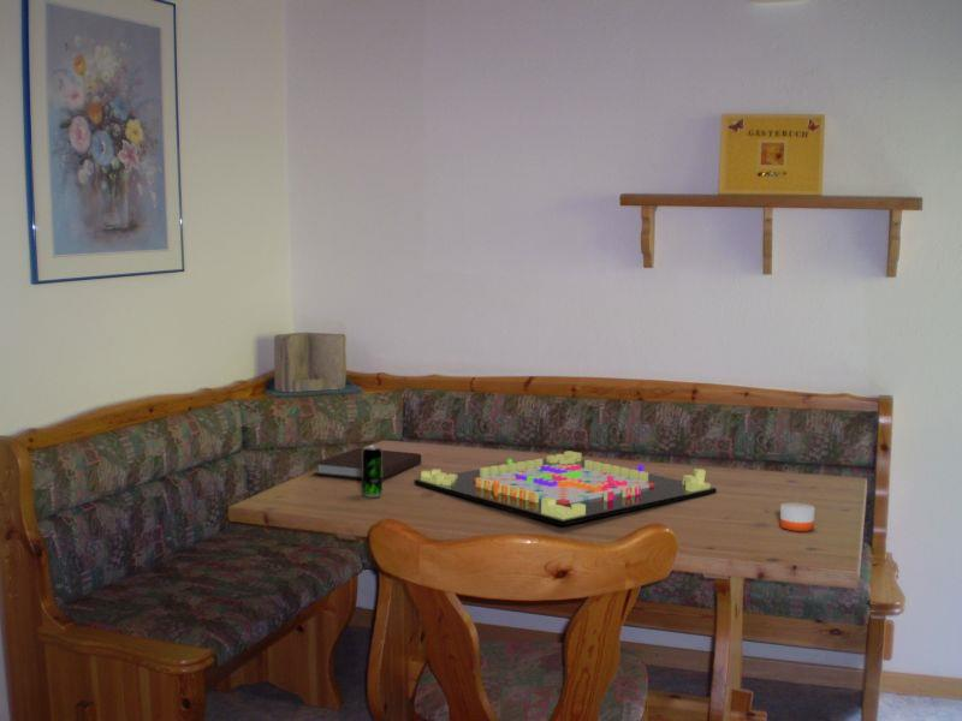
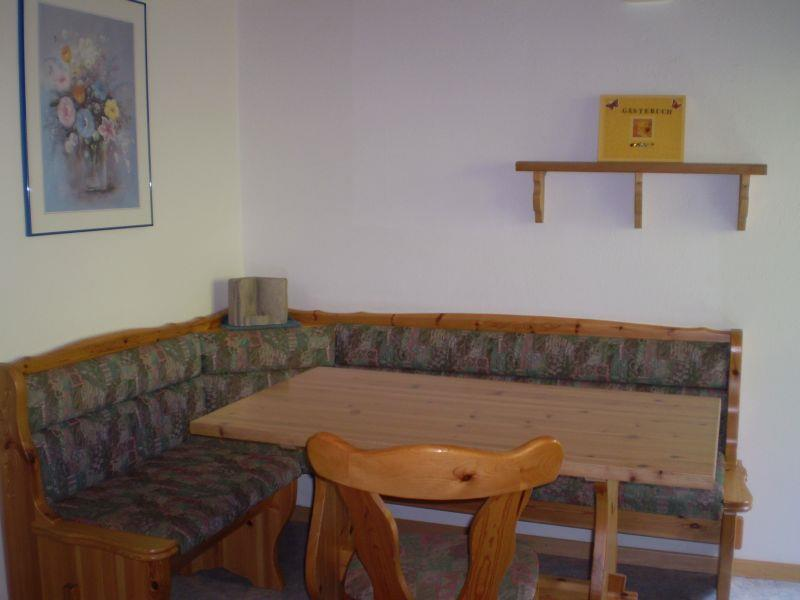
- candle [779,491,815,532]
- gameboard [412,449,718,526]
- notebook [311,447,422,479]
- beverage can [361,445,384,499]
